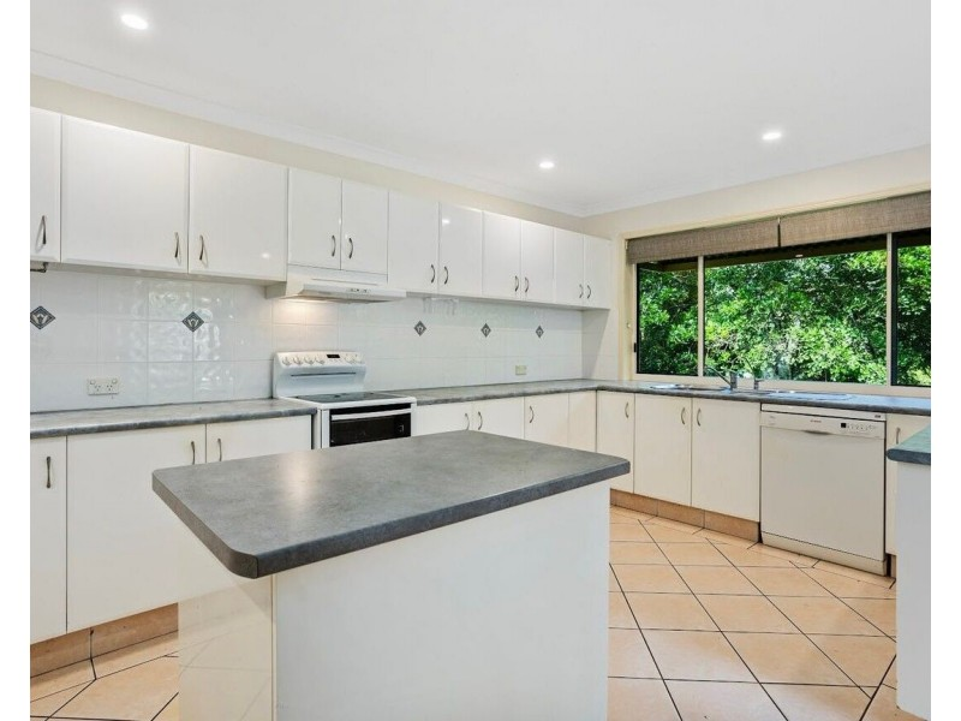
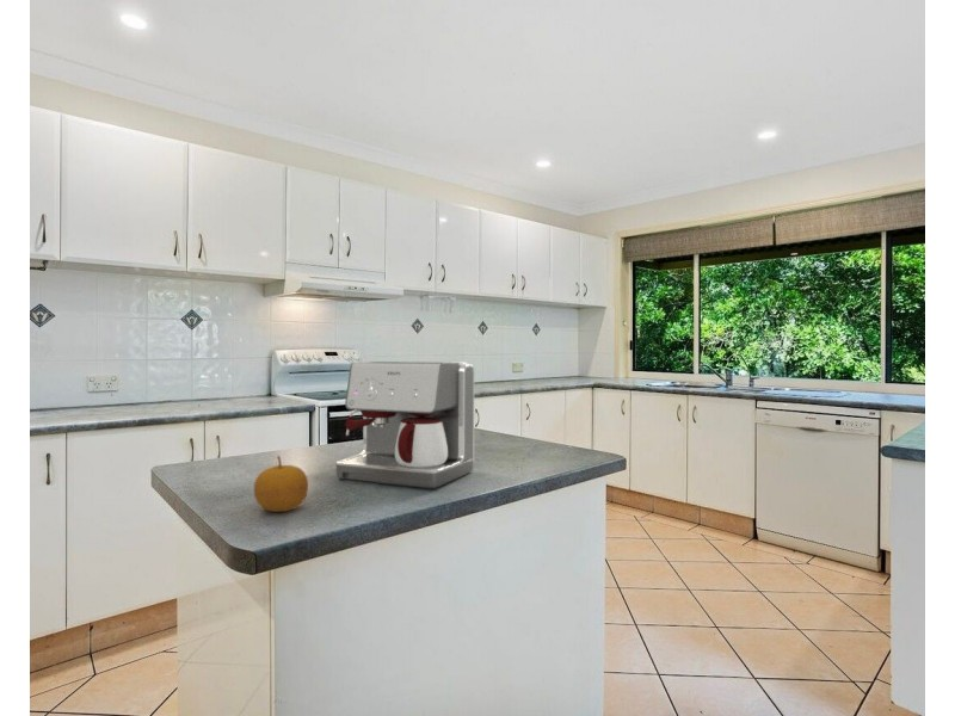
+ fruit [253,455,309,513]
+ coffee maker [335,360,475,489]
